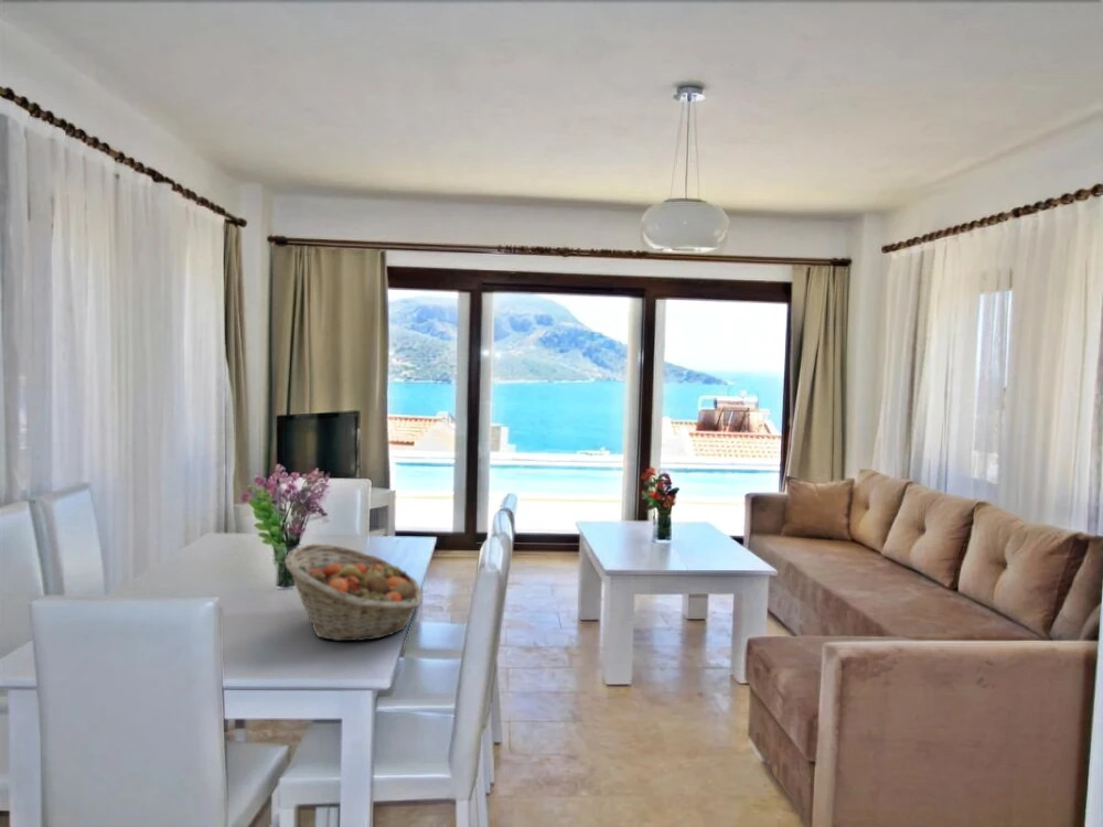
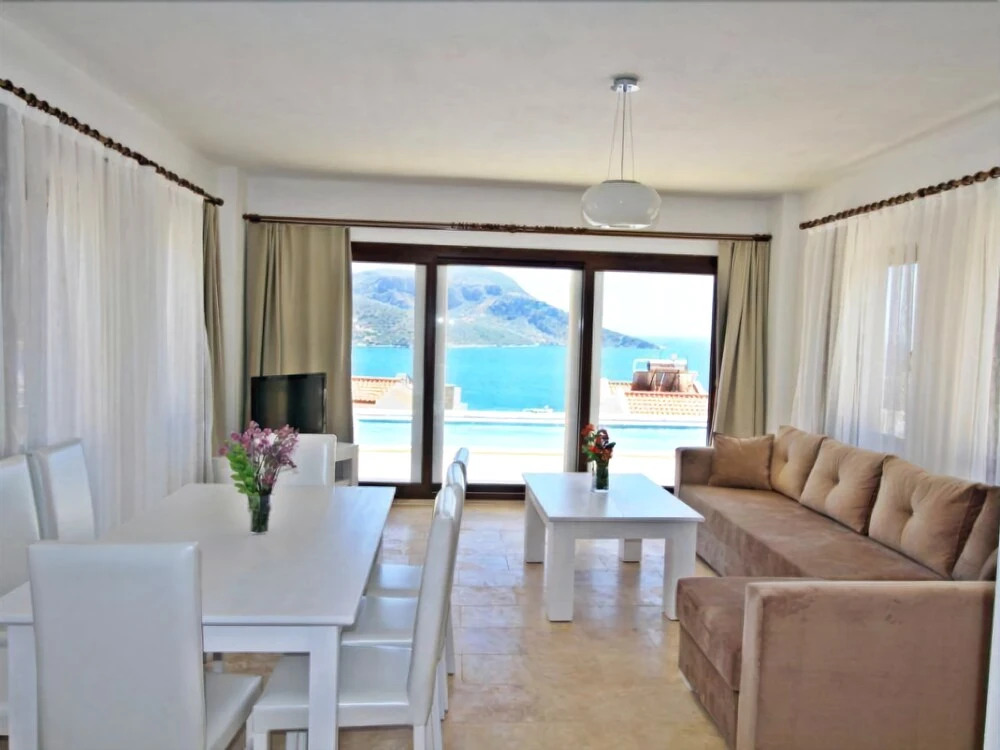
- fruit basket [283,543,424,642]
